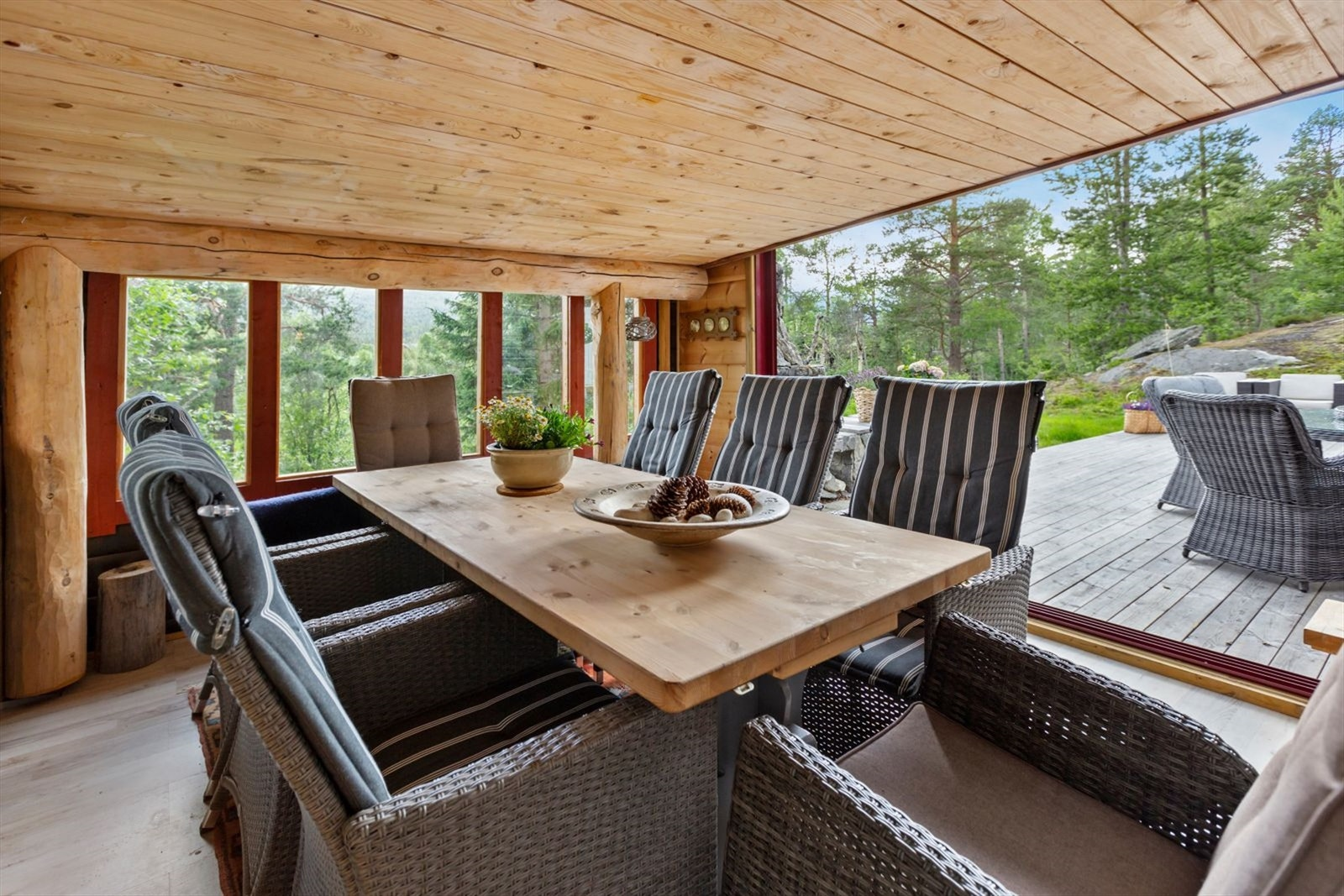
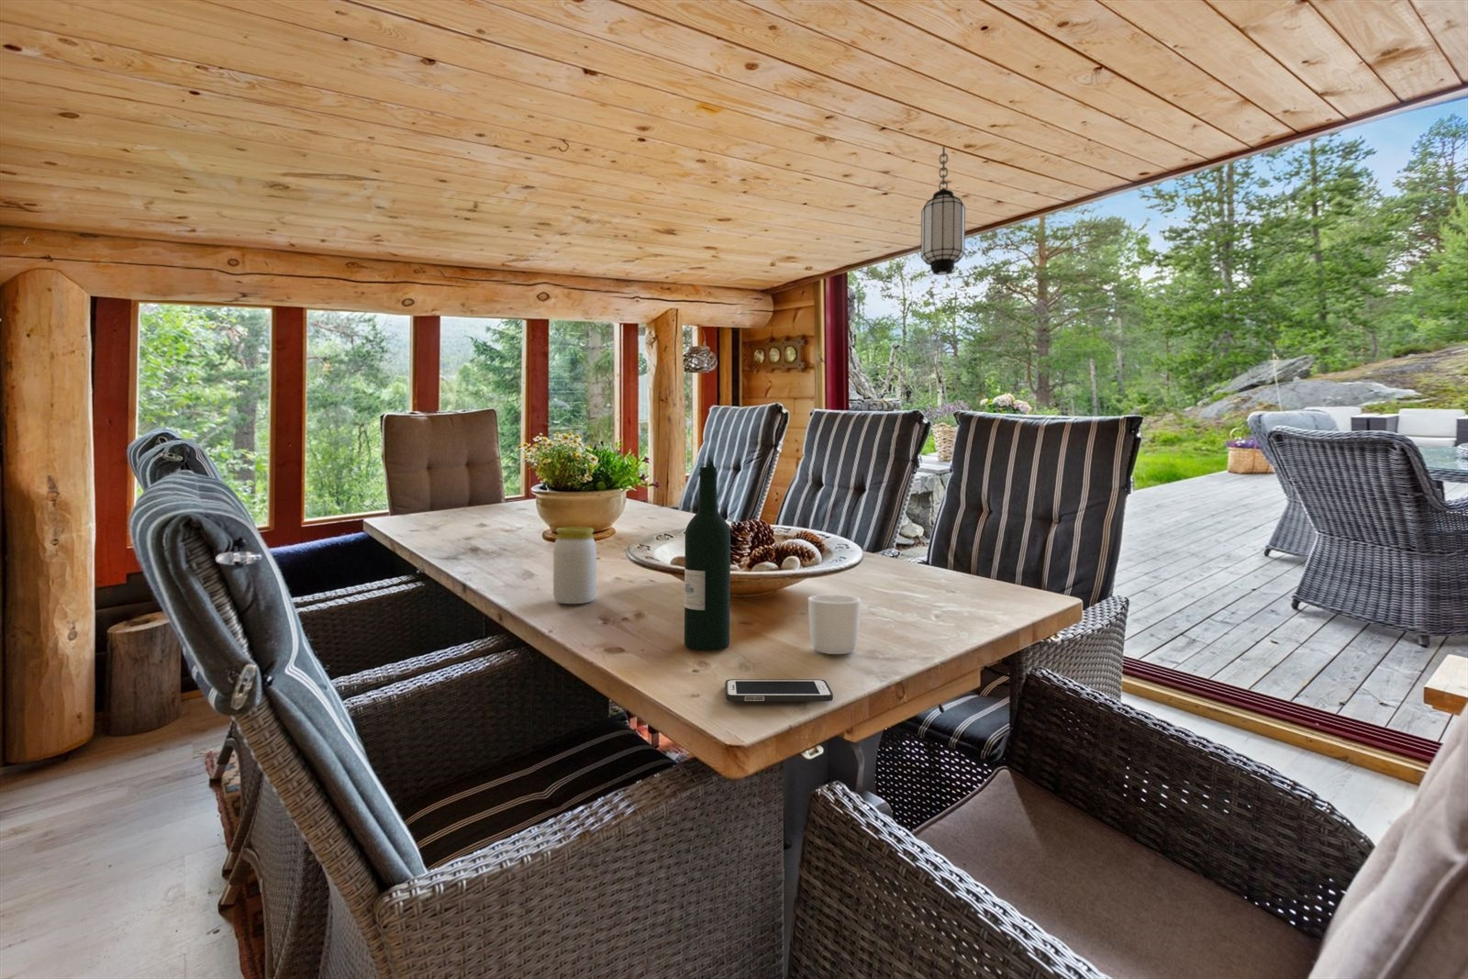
+ hanging lantern [921,145,967,276]
+ mug [807,593,862,656]
+ wine bottle [684,467,731,651]
+ jar [553,527,597,604]
+ cell phone [724,679,834,701]
